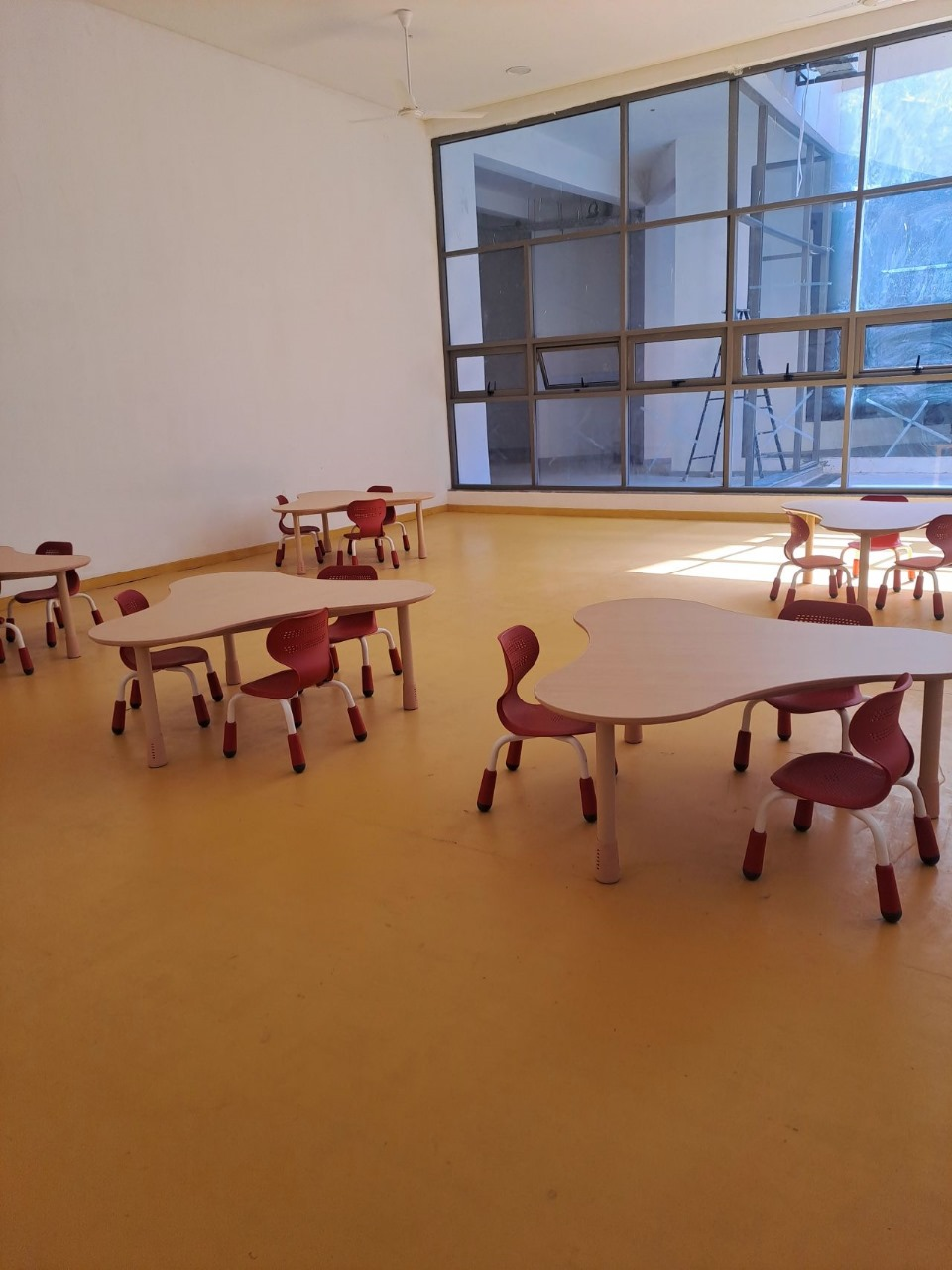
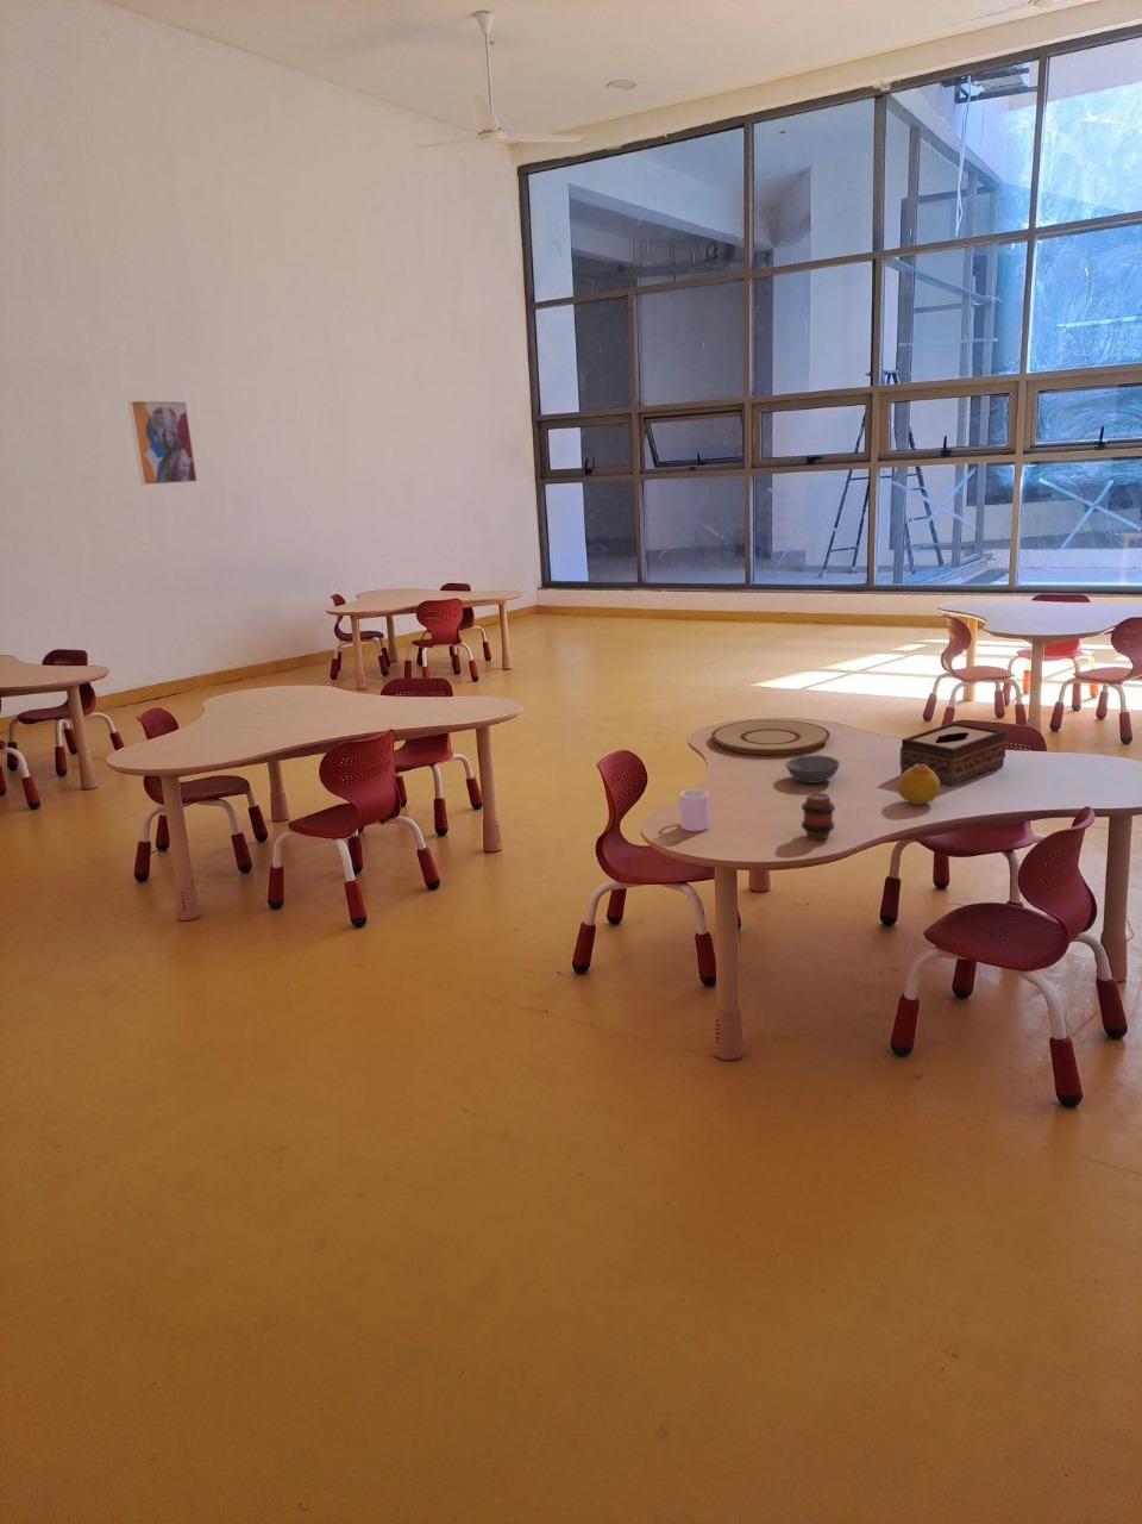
+ fruit [896,764,940,806]
+ plate [710,719,831,756]
+ bowl [785,754,841,785]
+ wall art [126,398,199,487]
+ tissue box [900,721,1008,787]
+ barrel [800,792,836,840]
+ cup [678,788,710,833]
